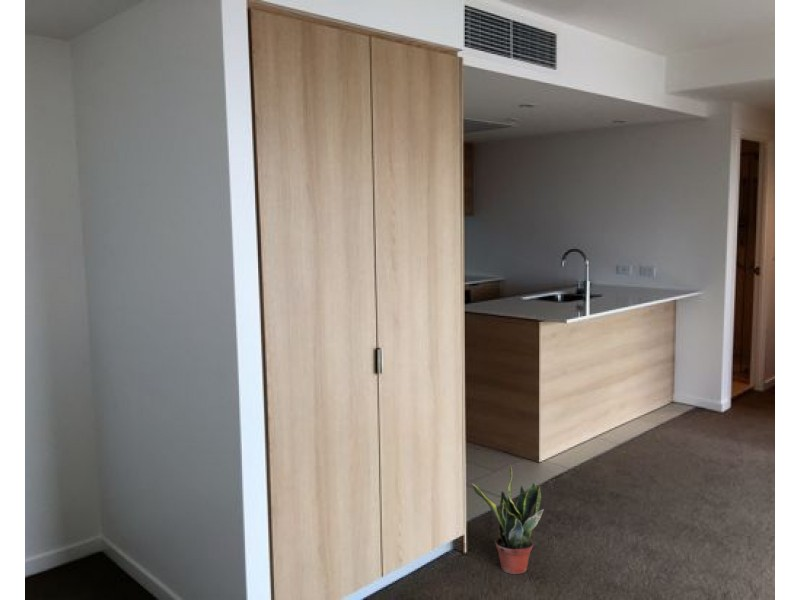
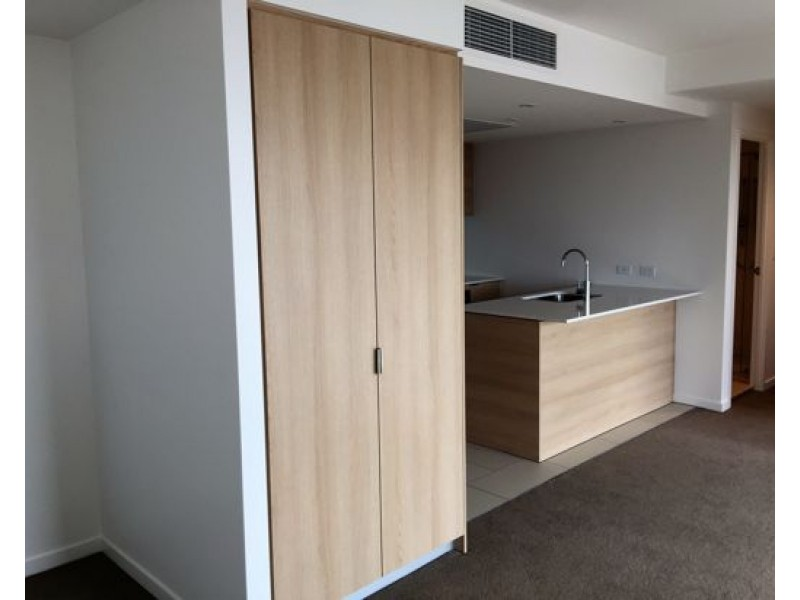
- potted plant [471,465,545,575]
